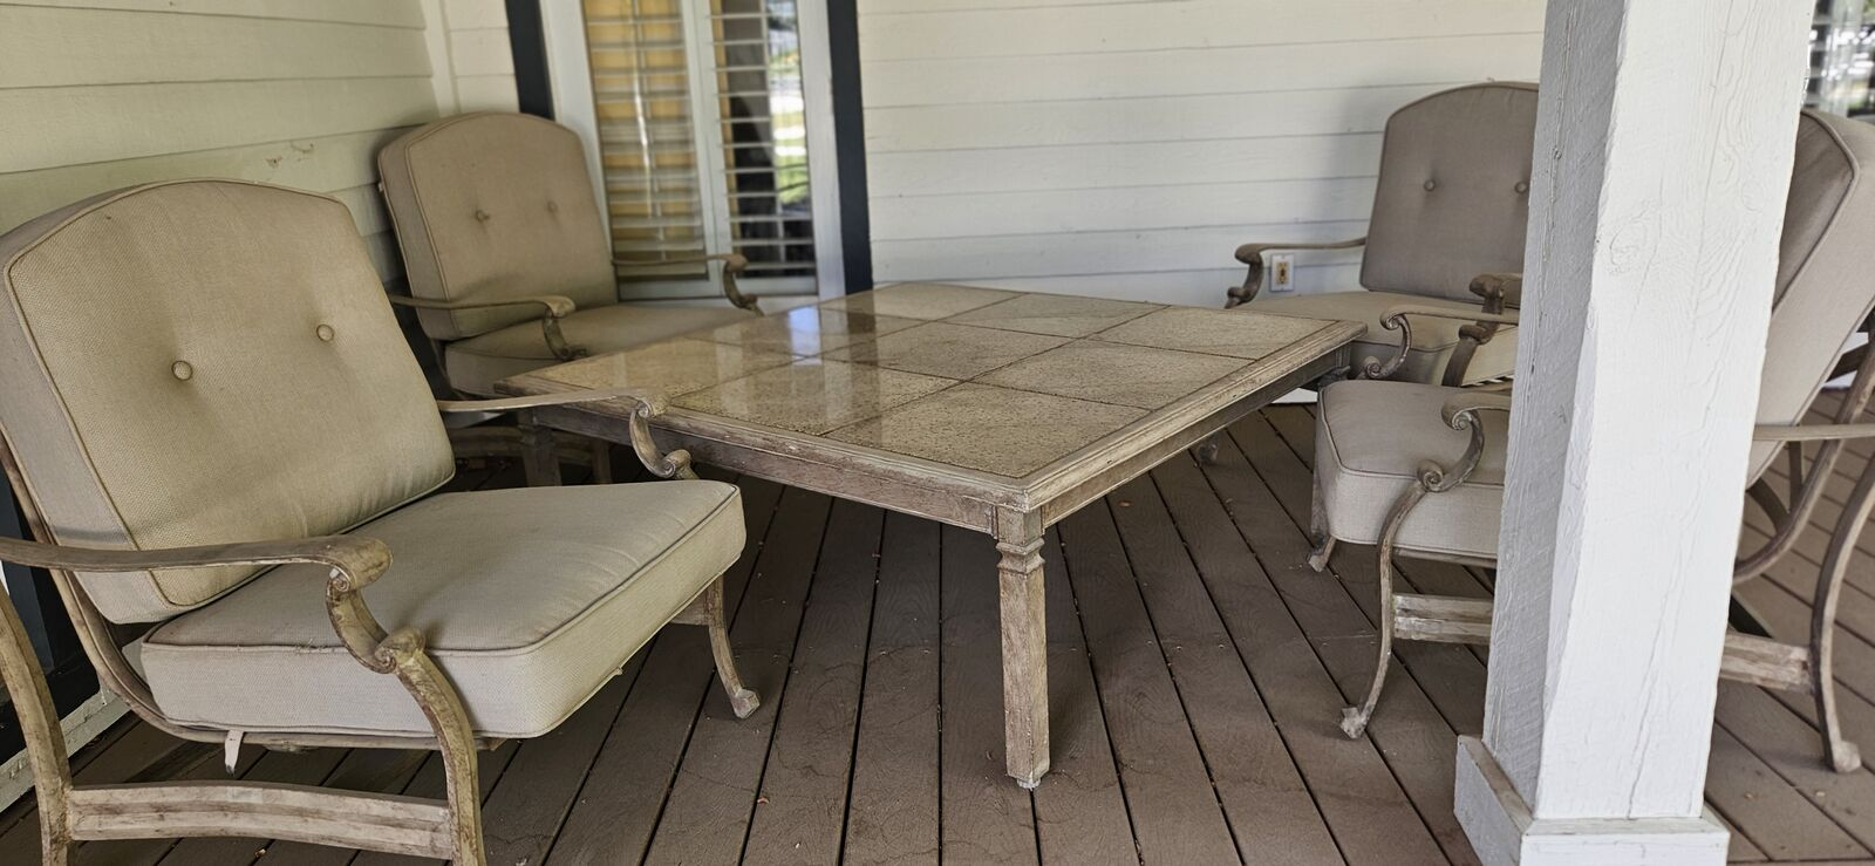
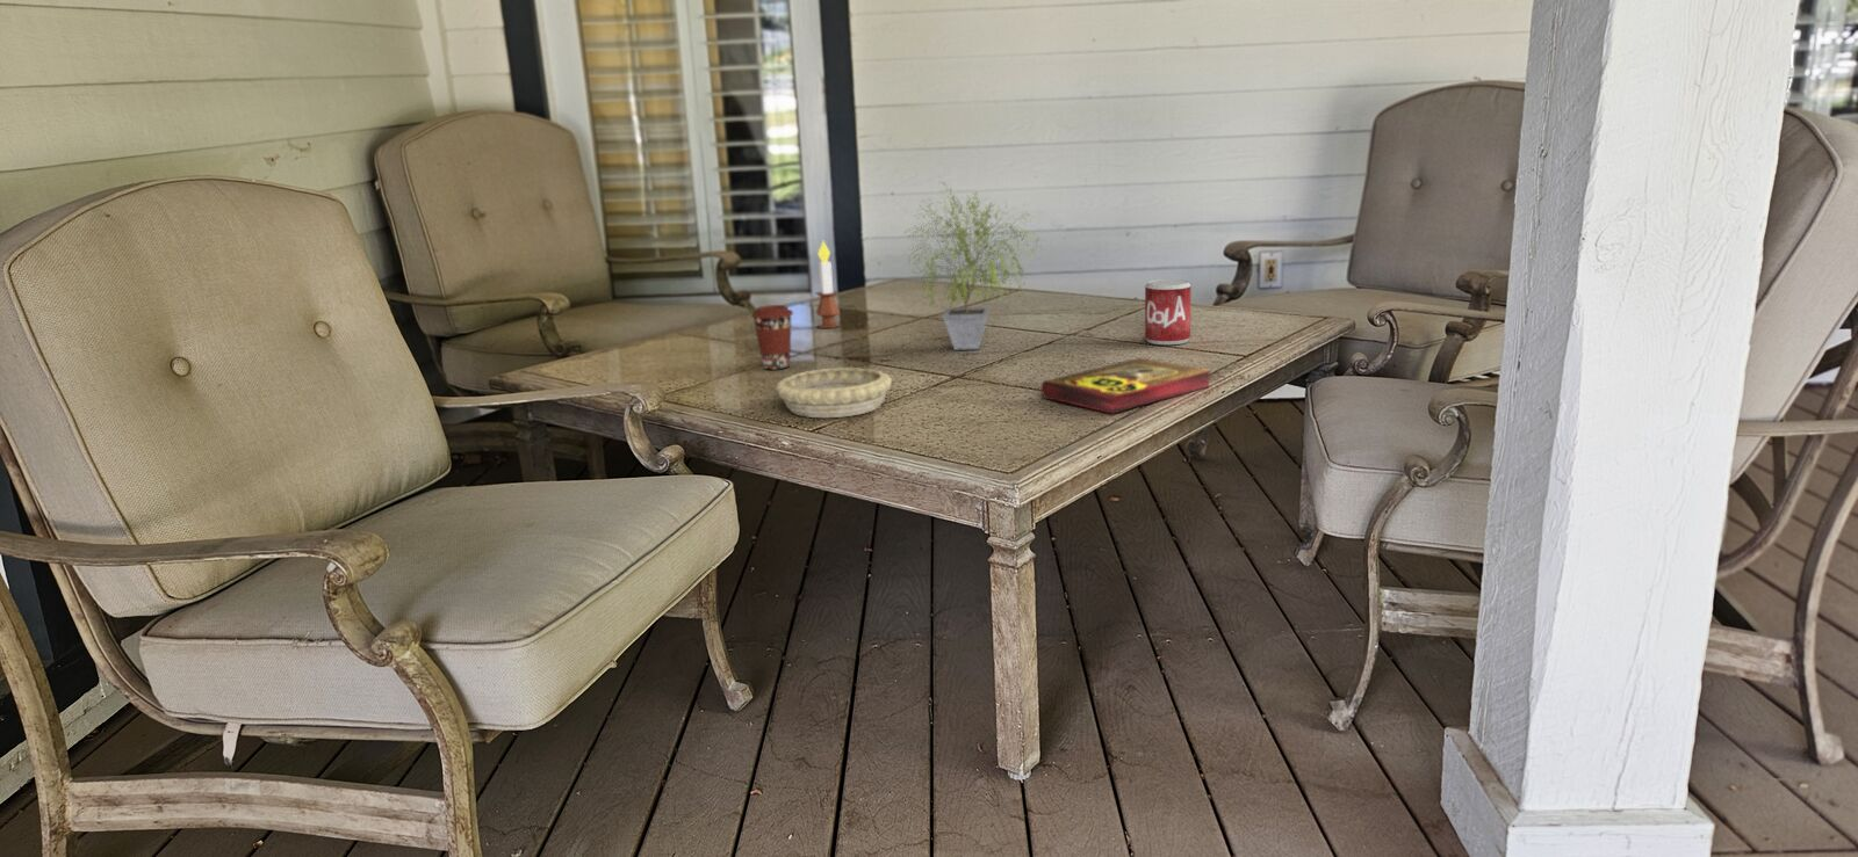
+ candle [814,240,841,329]
+ beverage can [1143,278,1191,346]
+ book [1040,357,1212,415]
+ decorative bowl [775,367,893,419]
+ coffee cup [750,304,794,372]
+ potted plant [901,181,1045,352]
